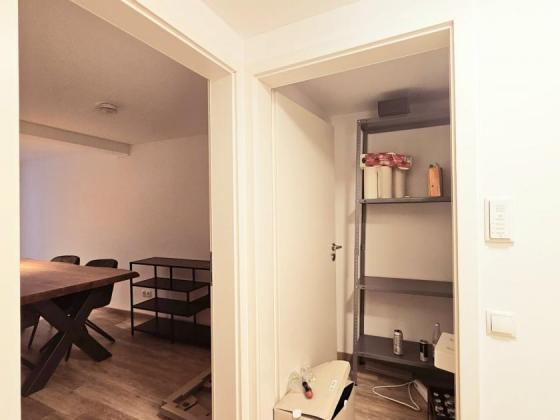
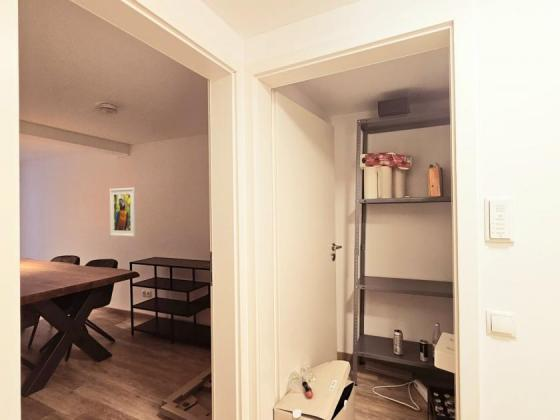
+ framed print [109,187,137,238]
